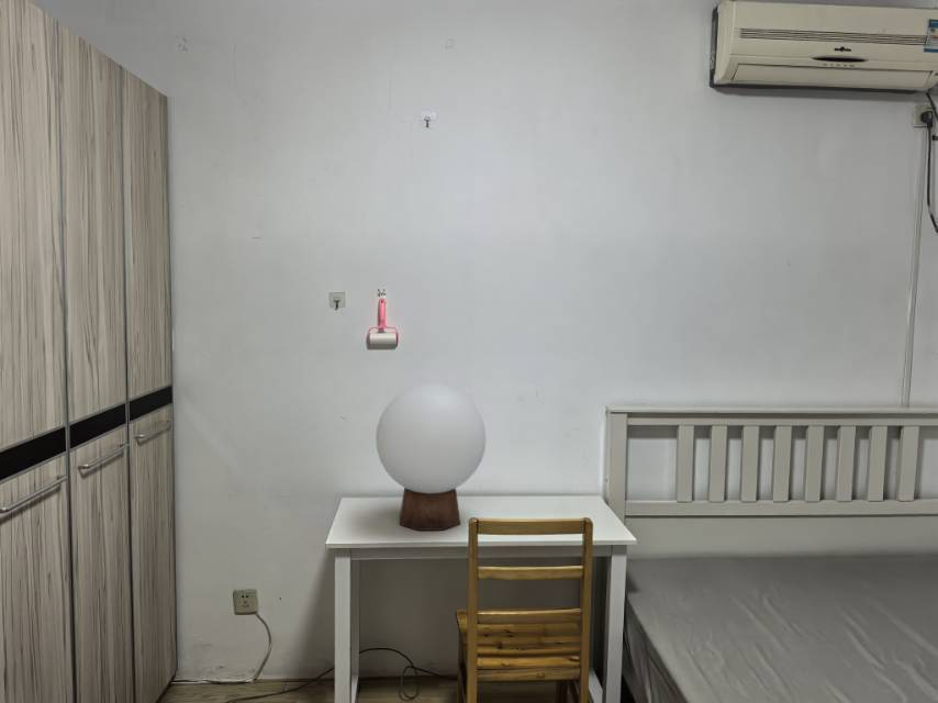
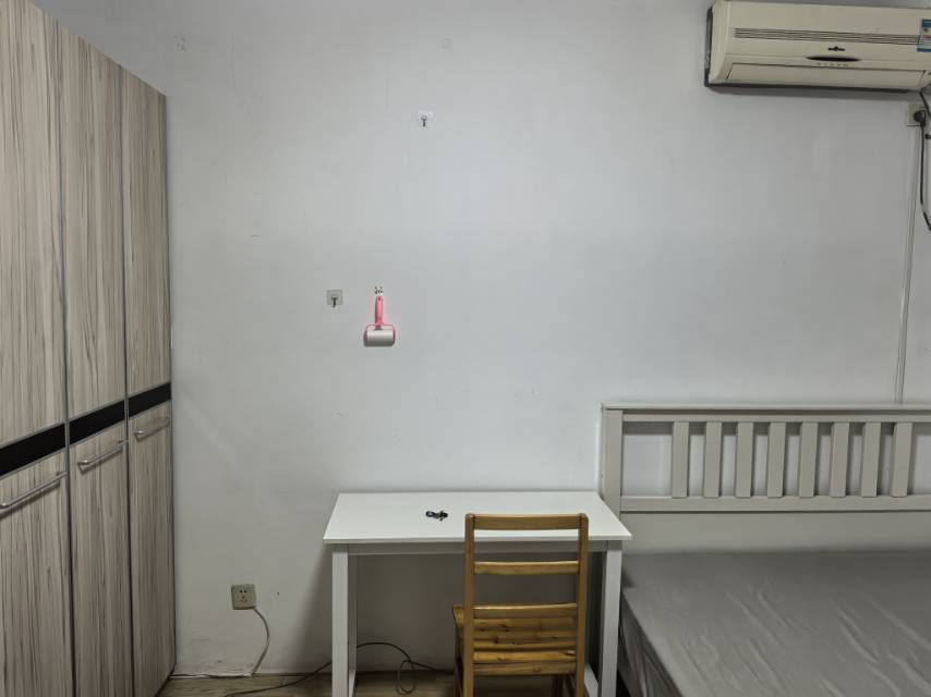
- table lamp [375,382,487,532]
